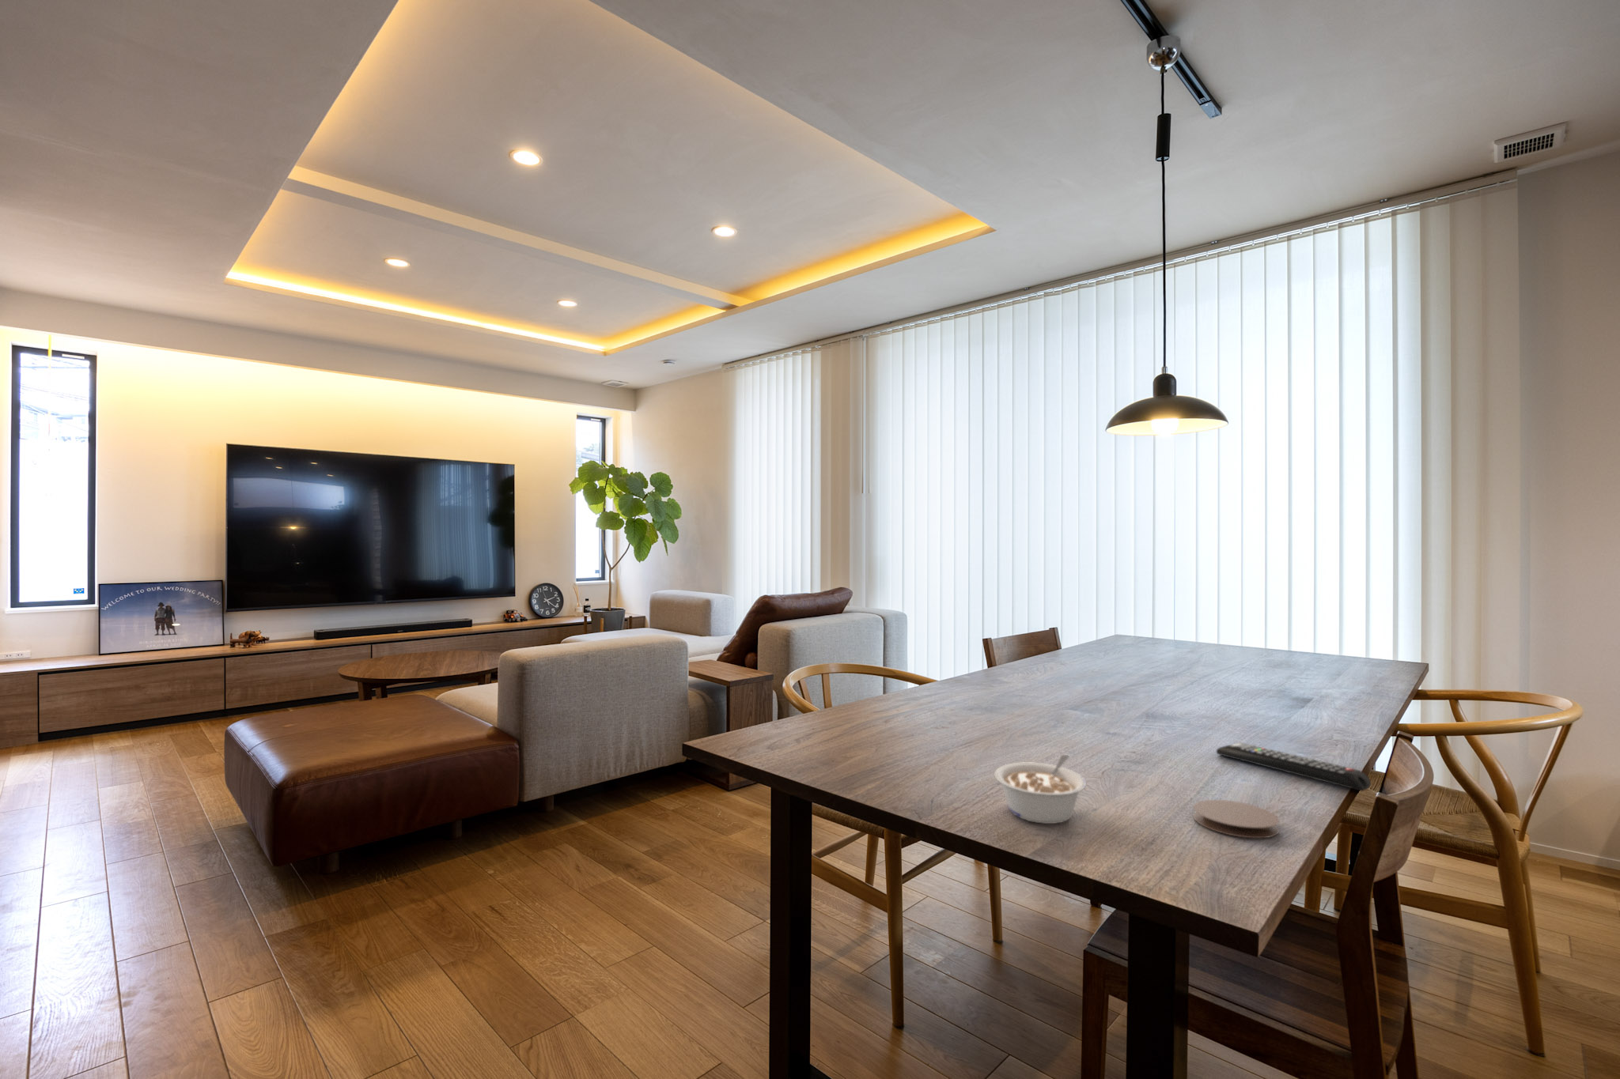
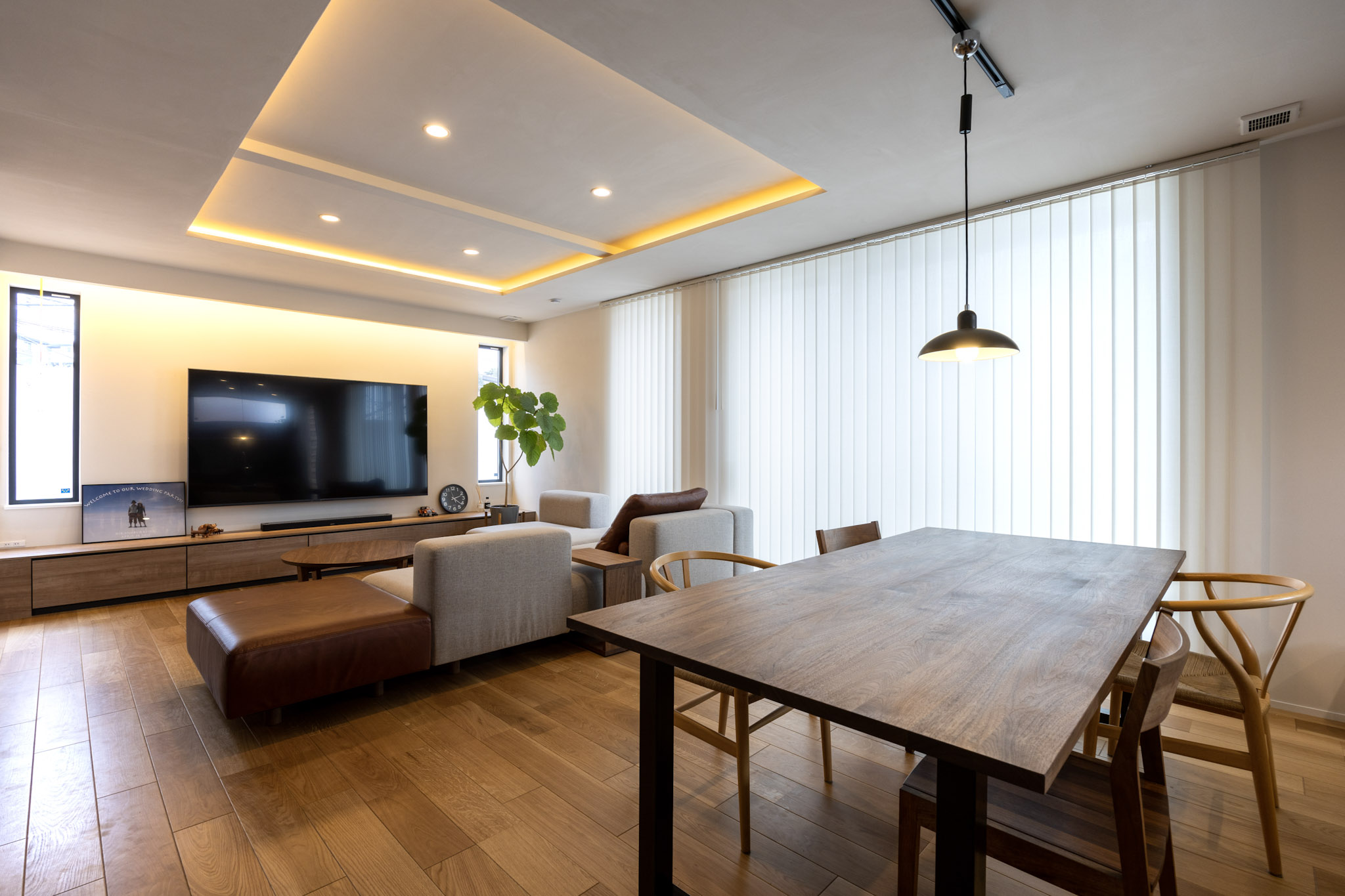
- coaster [1192,800,1280,838]
- remote control [1215,742,1372,792]
- legume [994,754,1088,825]
